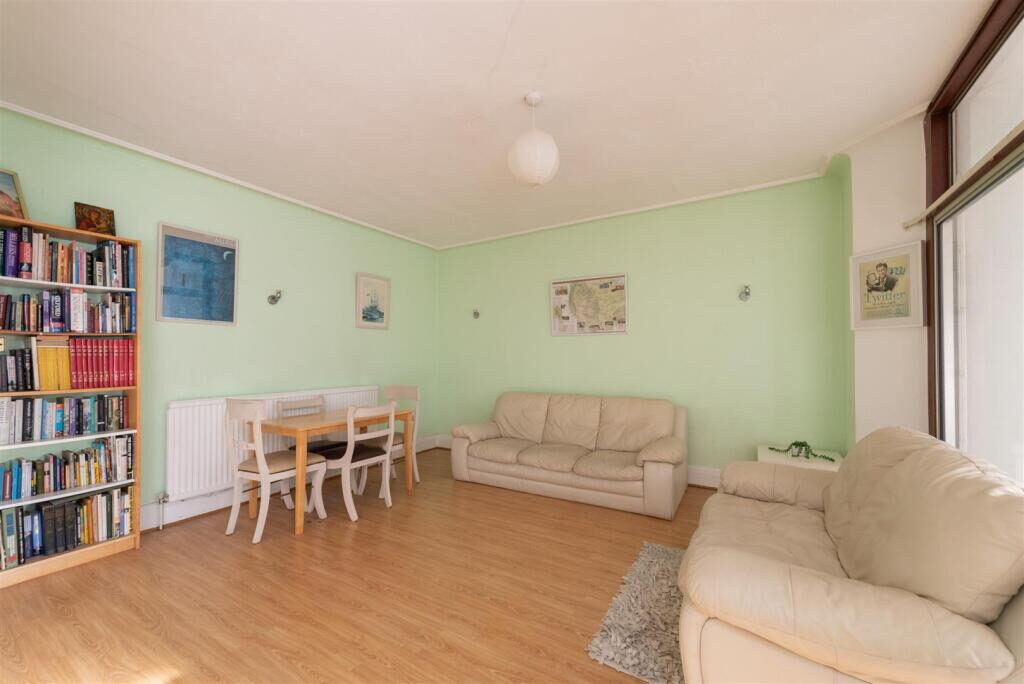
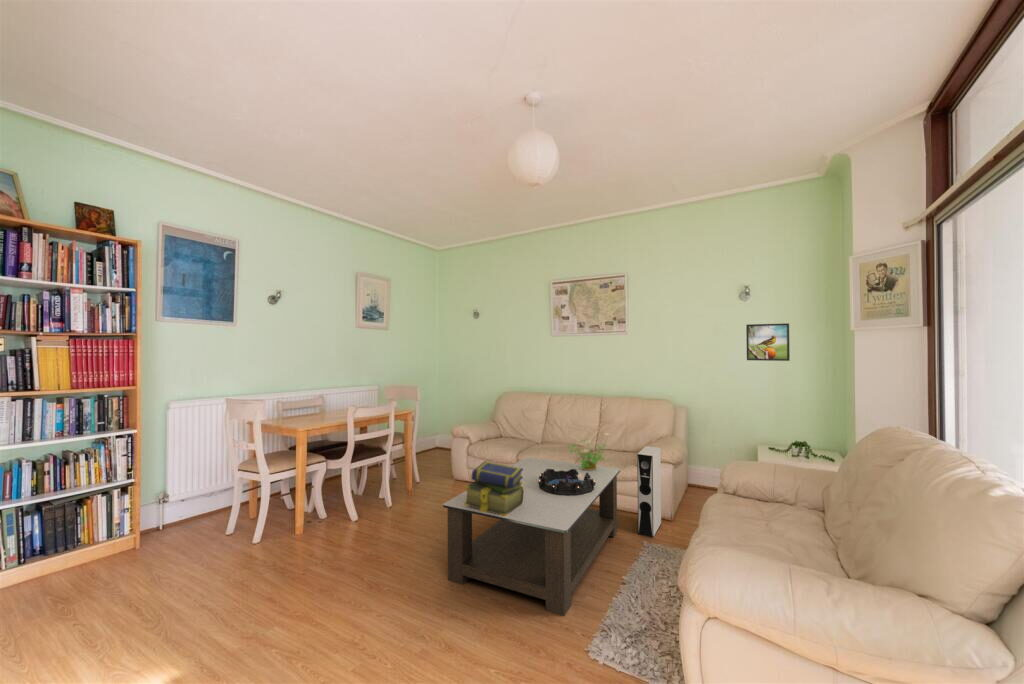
+ coffee table [442,456,621,617]
+ stack of books [464,460,524,516]
+ speaker [636,445,663,539]
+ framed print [745,322,791,362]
+ potted plant [566,428,611,470]
+ decorative bowl [538,469,596,496]
